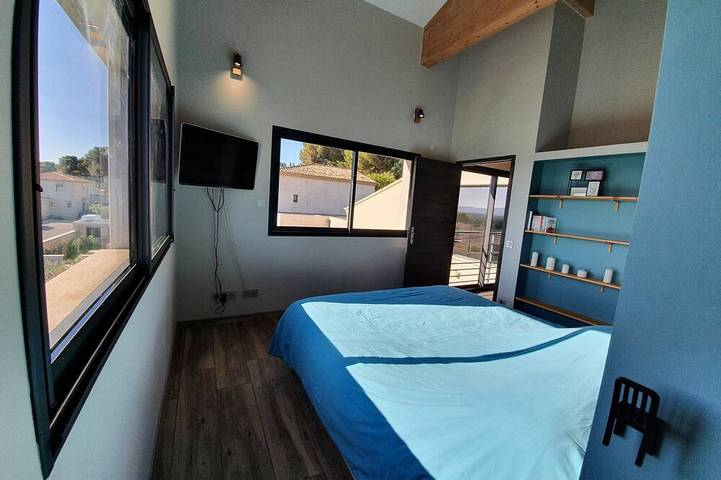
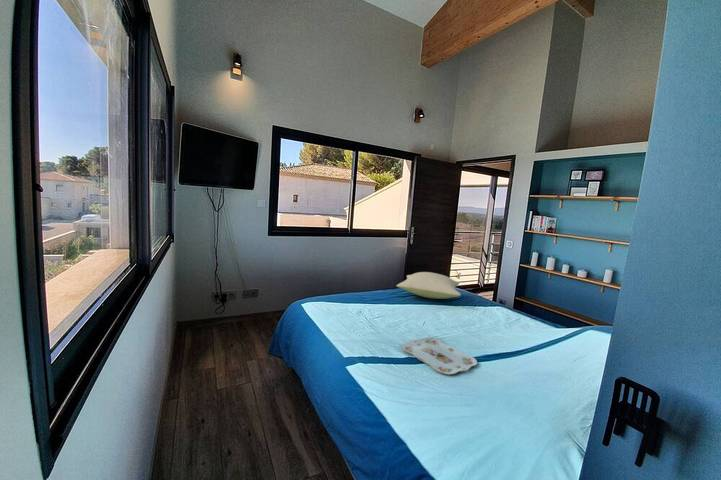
+ pillow [395,271,462,300]
+ serving tray [400,337,478,375]
